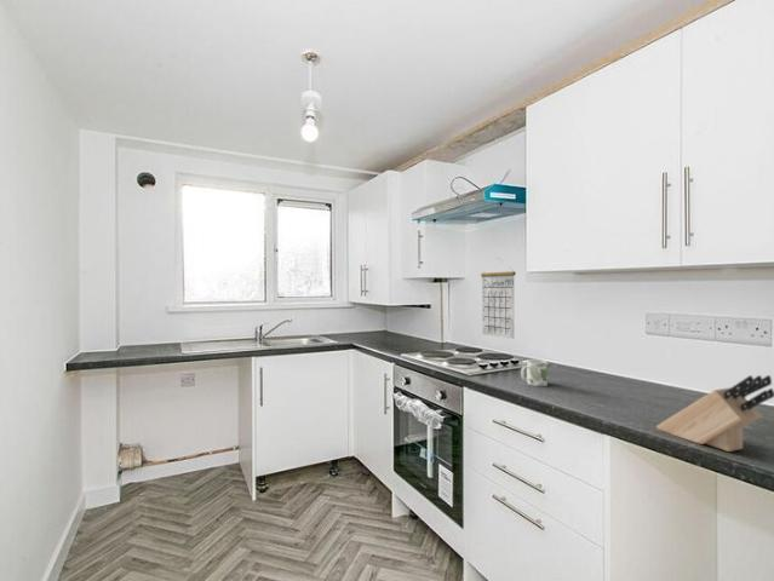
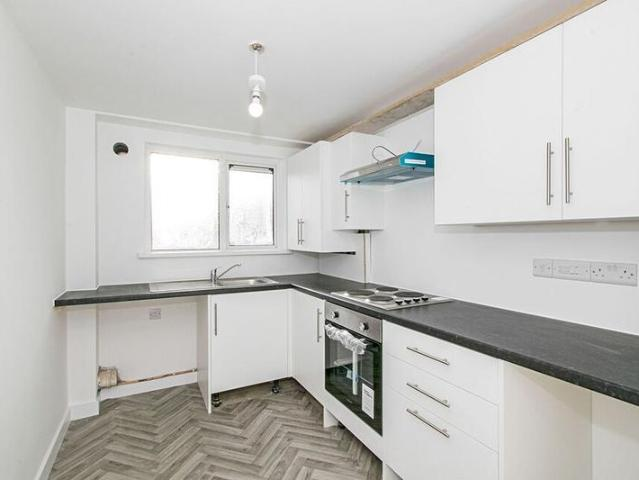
- mug [520,358,549,387]
- knife block [655,374,774,453]
- calendar [480,257,517,340]
